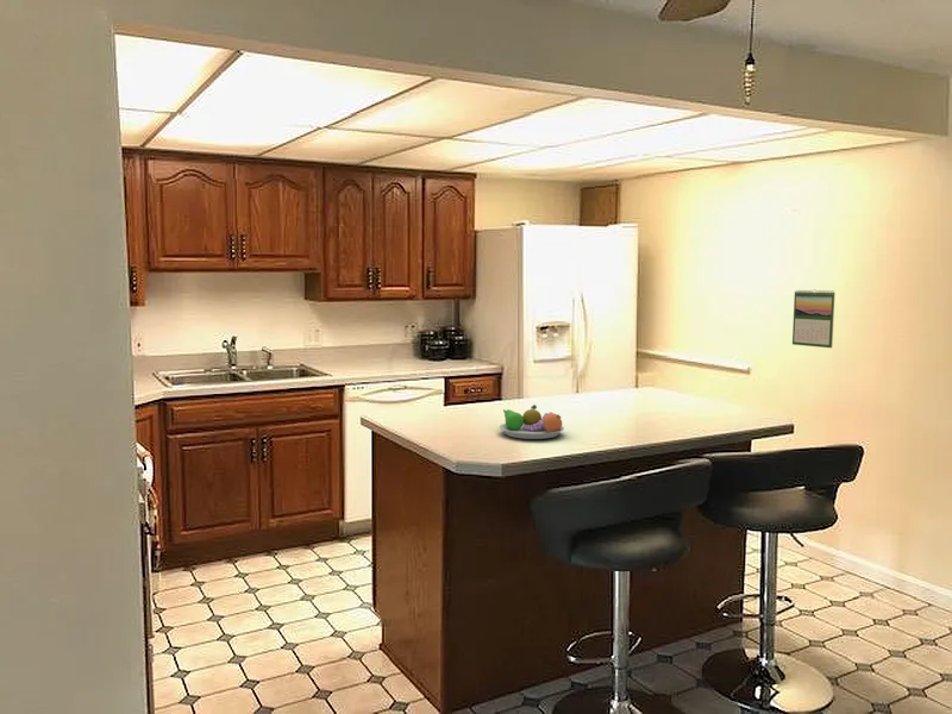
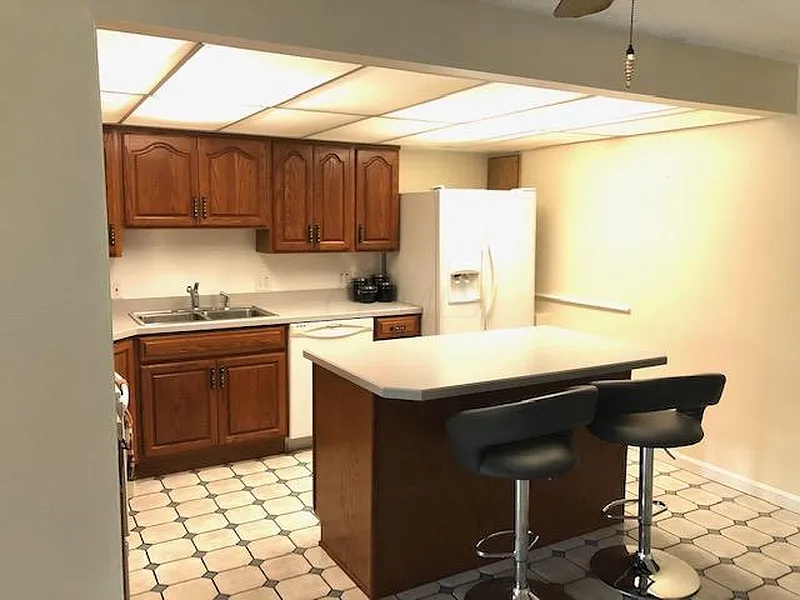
- calendar [791,288,835,349]
- fruit bowl [499,403,565,440]
